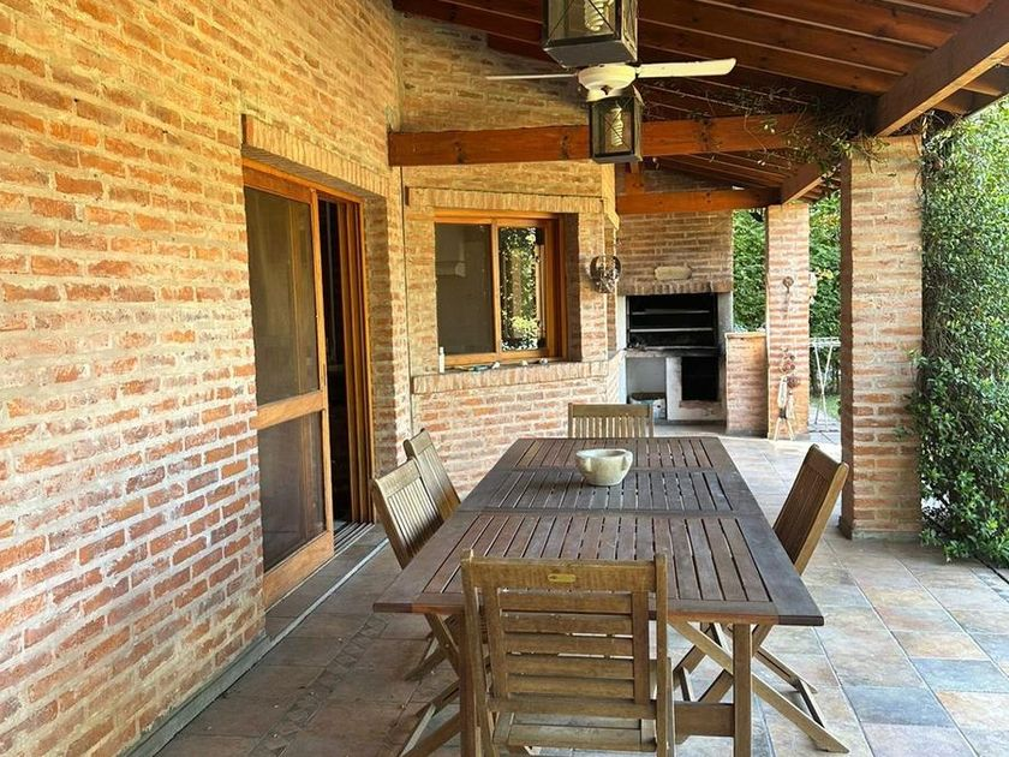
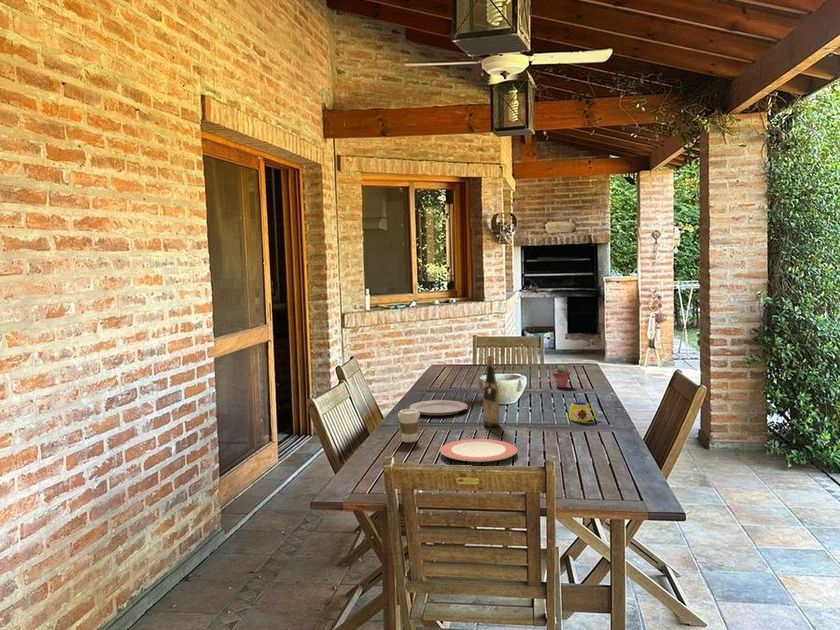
+ potted succulent [552,364,571,389]
+ plate [439,438,518,463]
+ wine bottle [482,354,500,428]
+ mug [568,401,599,424]
+ coffee cup [397,408,421,443]
+ plate [408,399,469,417]
